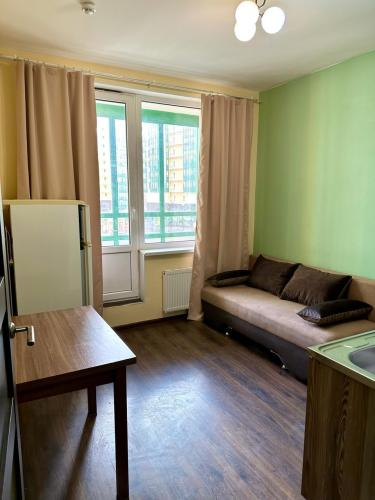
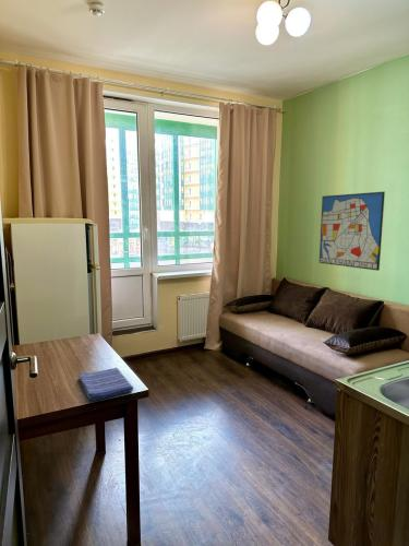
+ dish towel [77,367,134,402]
+ wall art [318,191,386,272]
